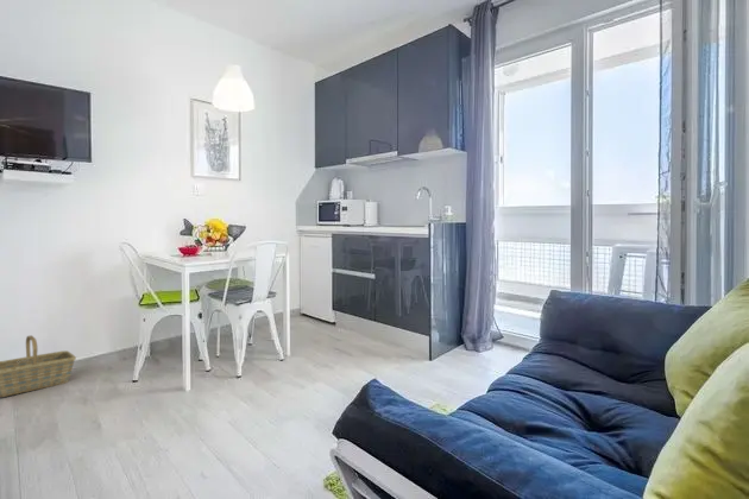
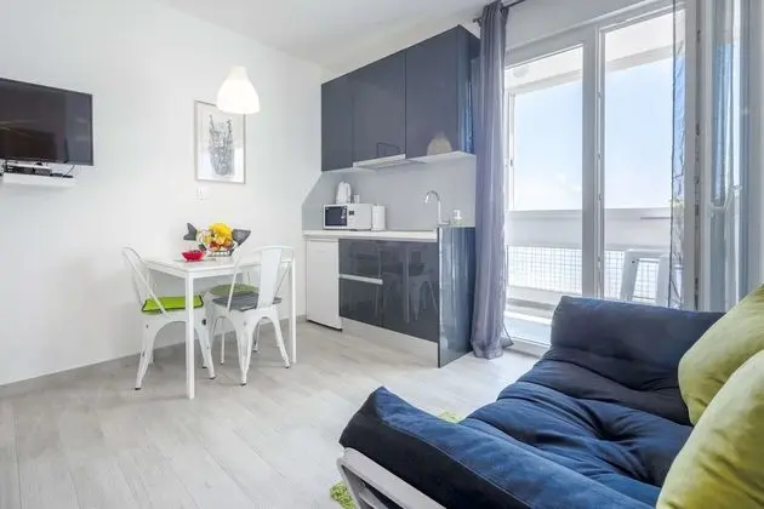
- basket [0,334,77,398]
